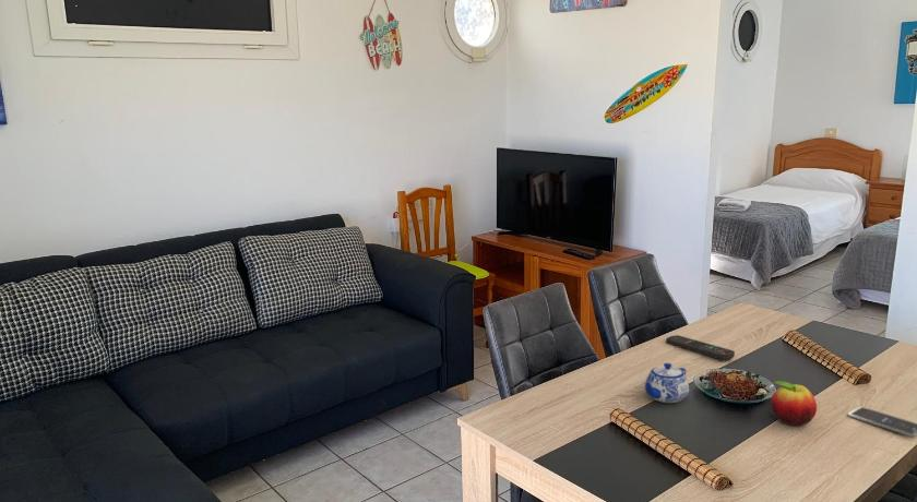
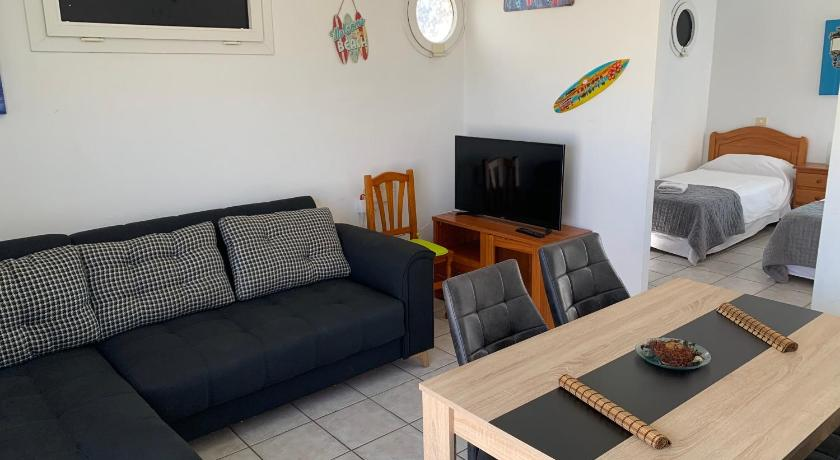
- remote control [665,334,736,361]
- smartphone [847,406,917,438]
- fruit [770,380,818,427]
- teapot [643,362,690,404]
